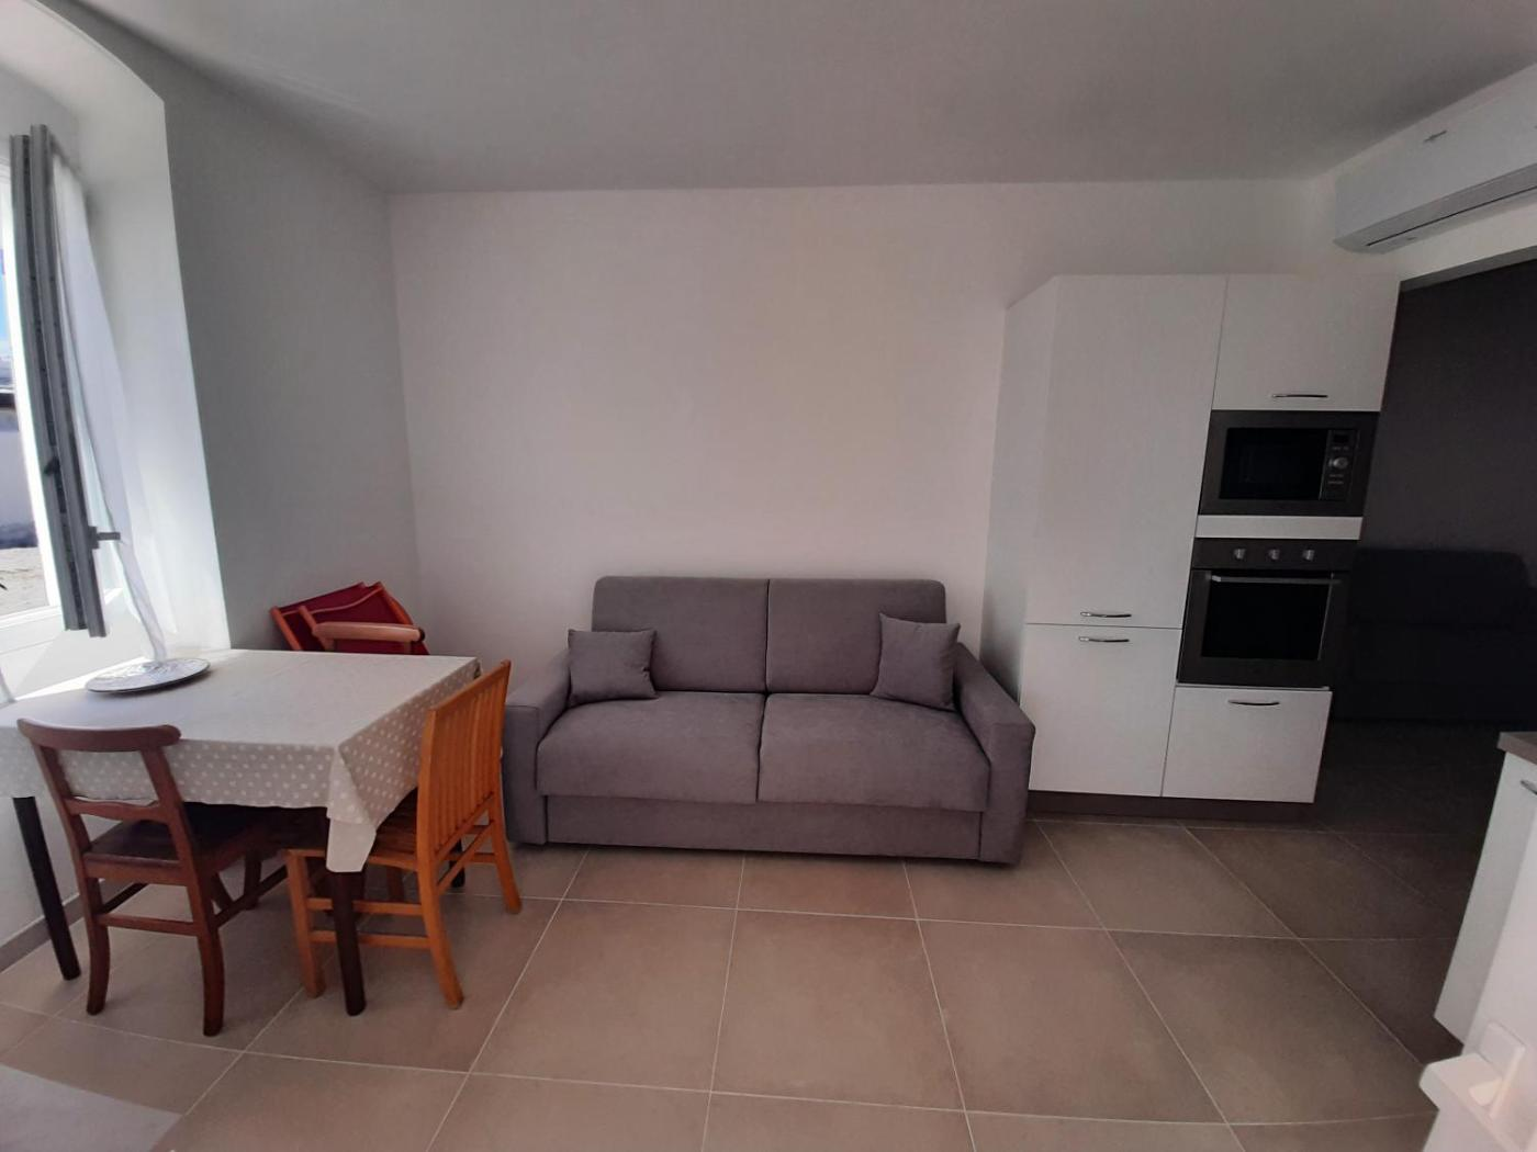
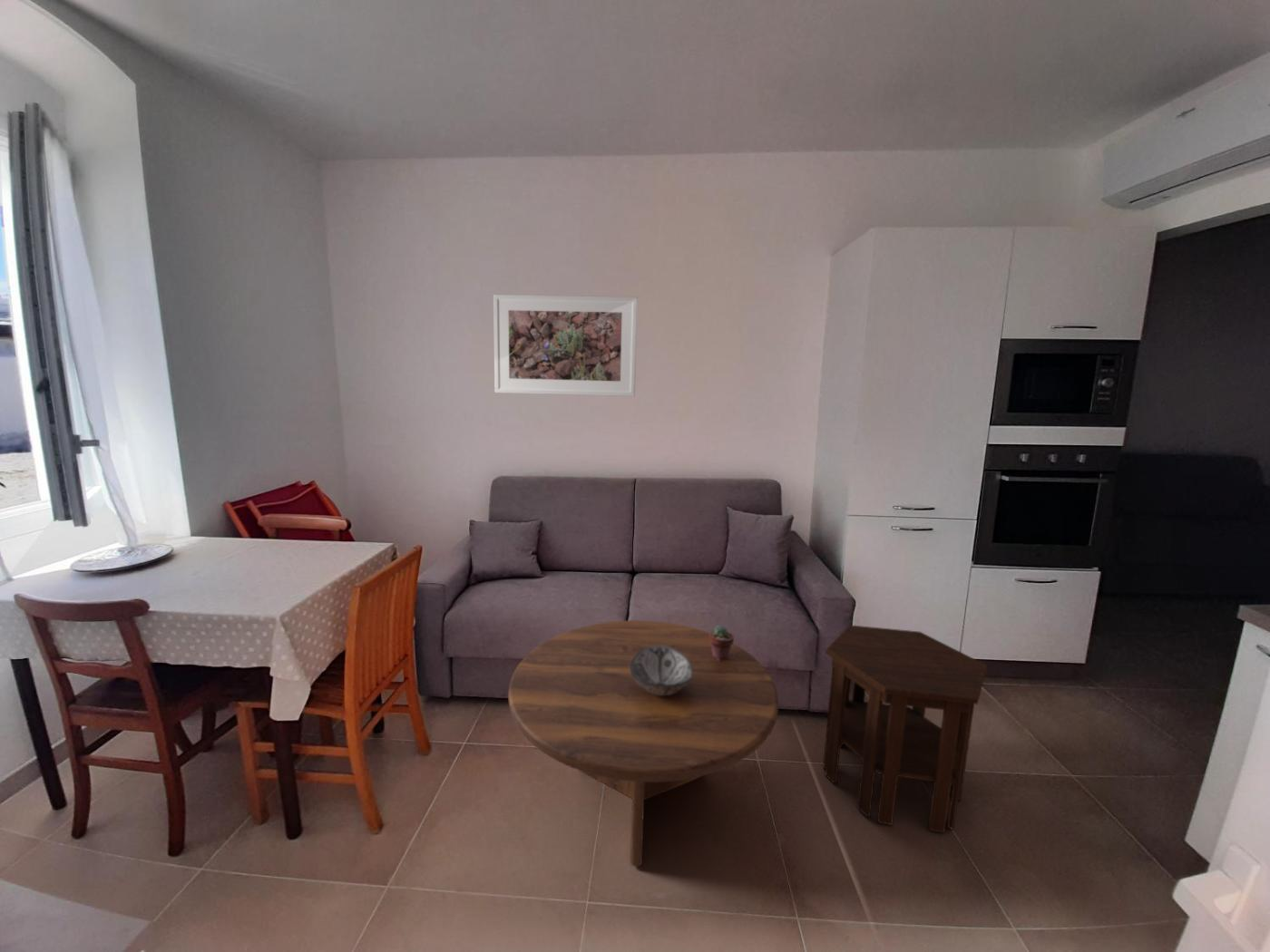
+ coffee table [507,620,779,867]
+ potted succulent [709,624,735,660]
+ decorative bowl [630,646,693,695]
+ side table [822,624,988,834]
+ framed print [493,294,639,397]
